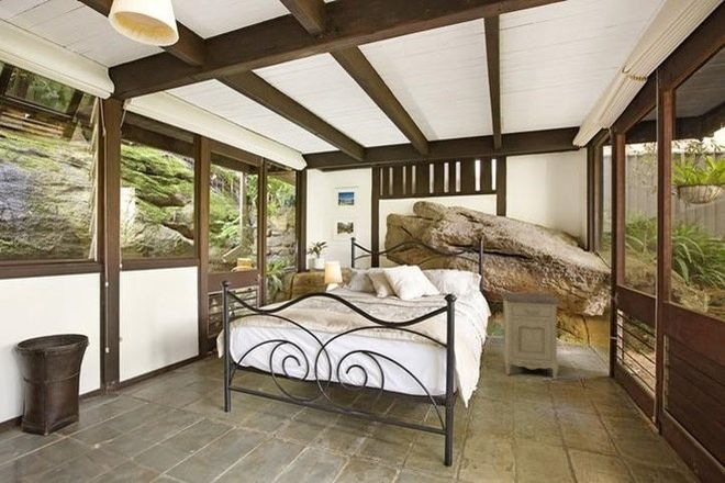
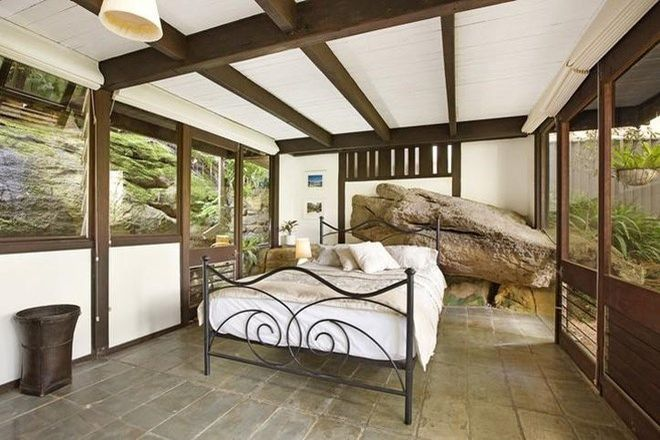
- nightstand [500,291,561,381]
